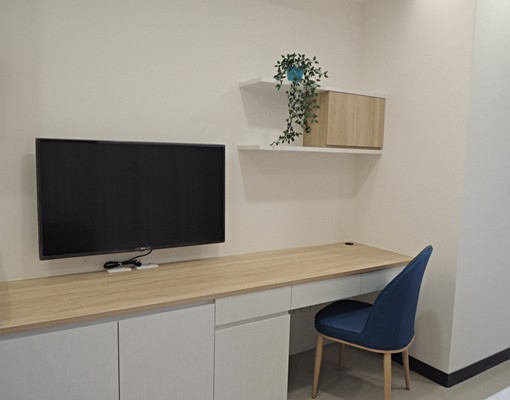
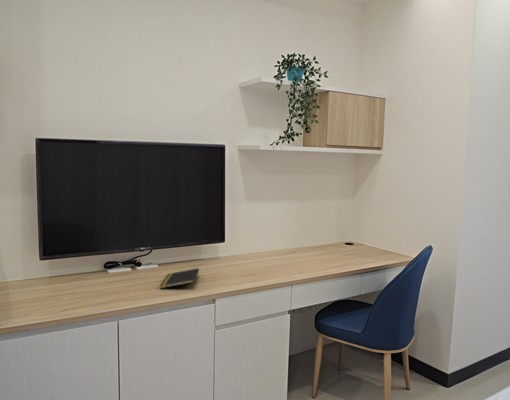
+ notepad [159,267,200,289]
